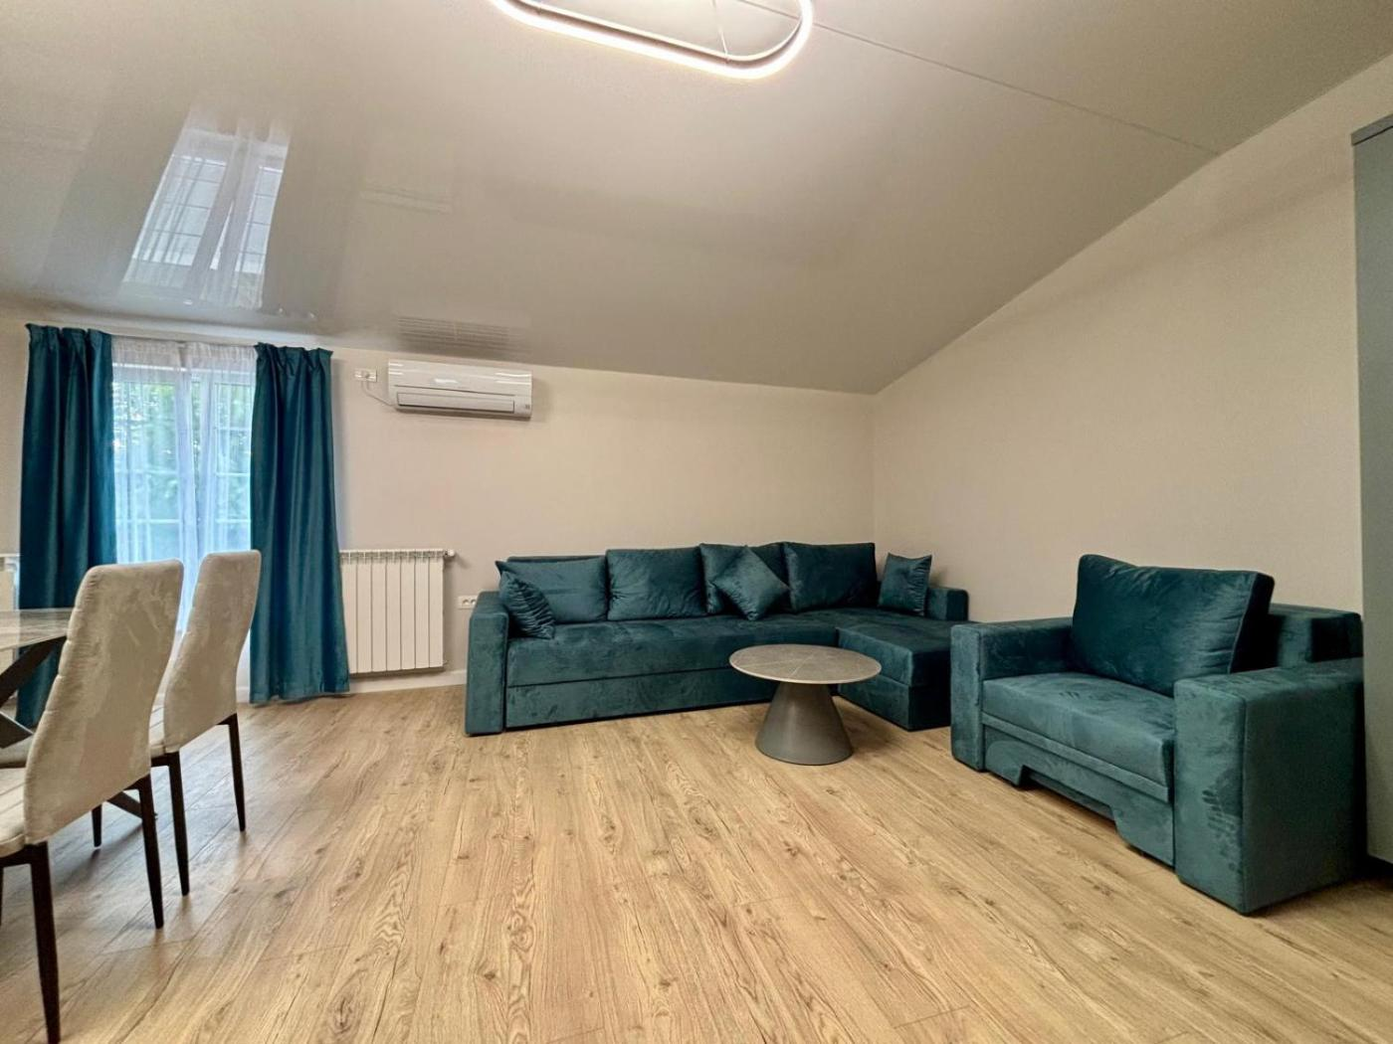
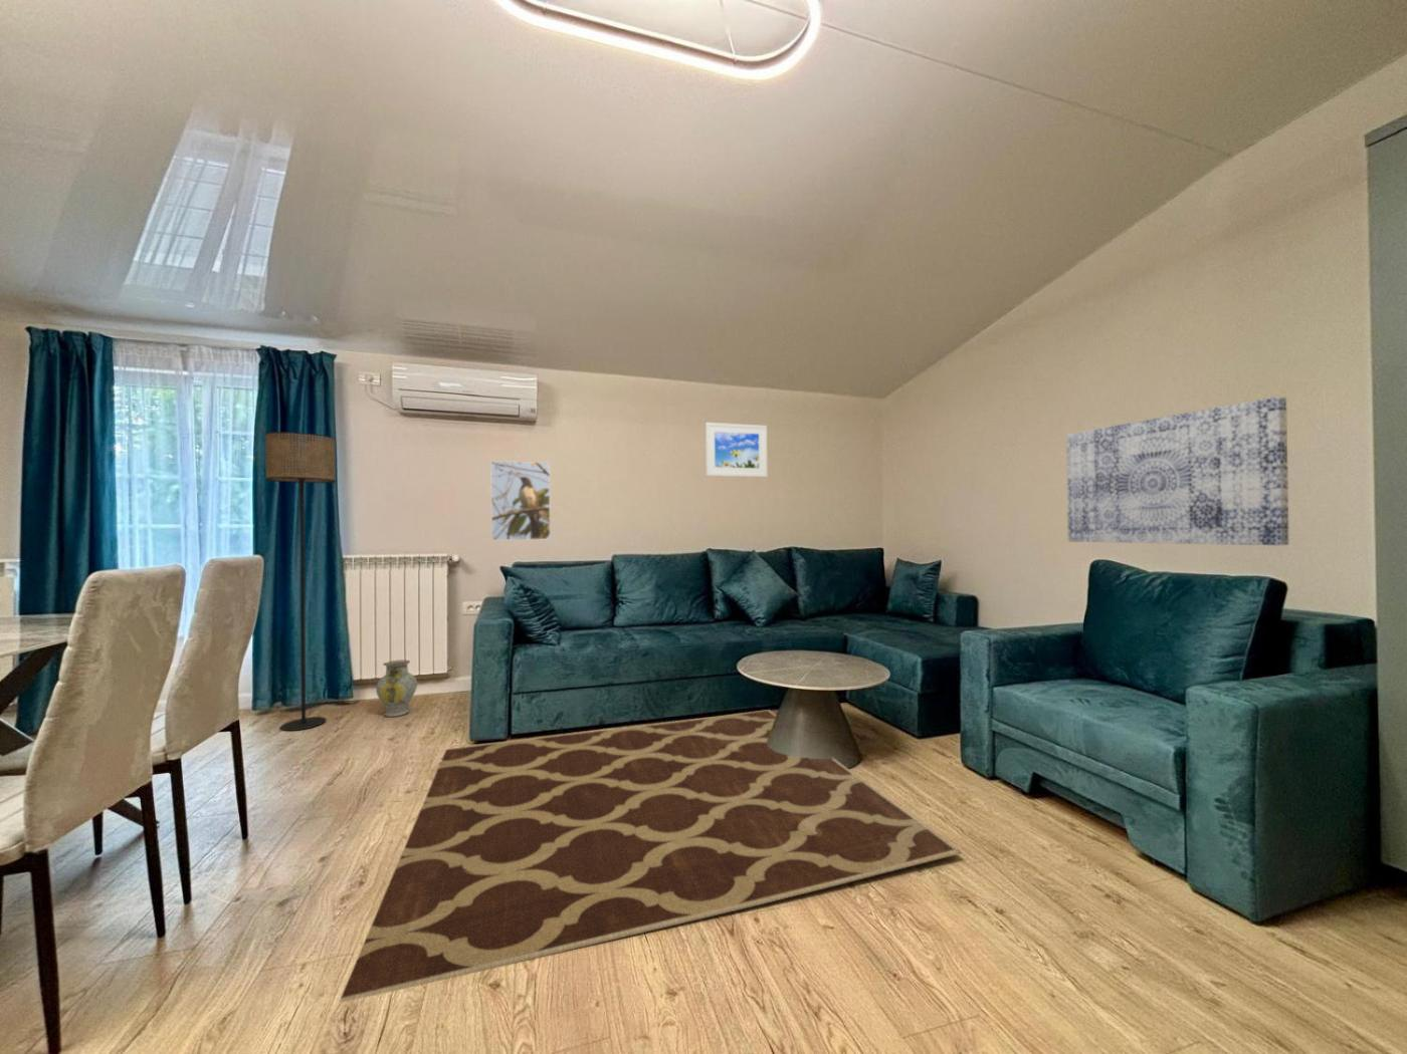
+ floor lamp [265,431,337,732]
+ rug [338,709,963,1004]
+ ceramic jug [374,659,418,717]
+ wall art [1066,395,1290,546]
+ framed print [705,422,769,478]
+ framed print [490,459,552,541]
